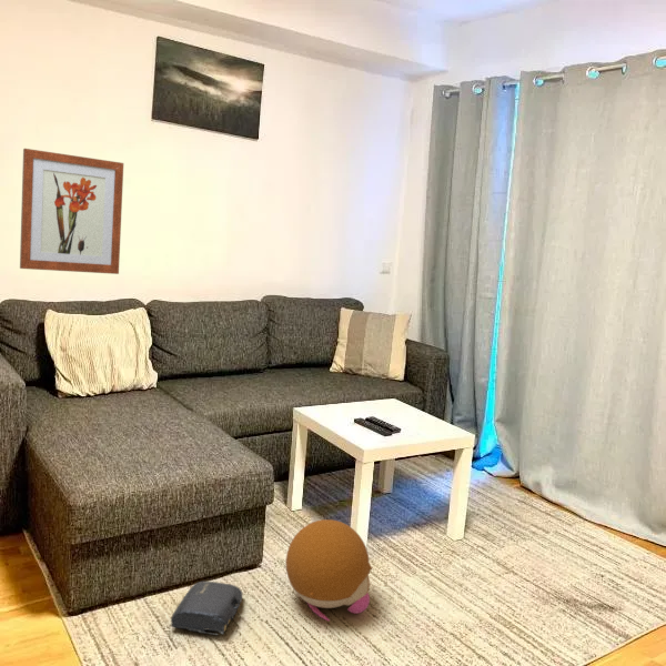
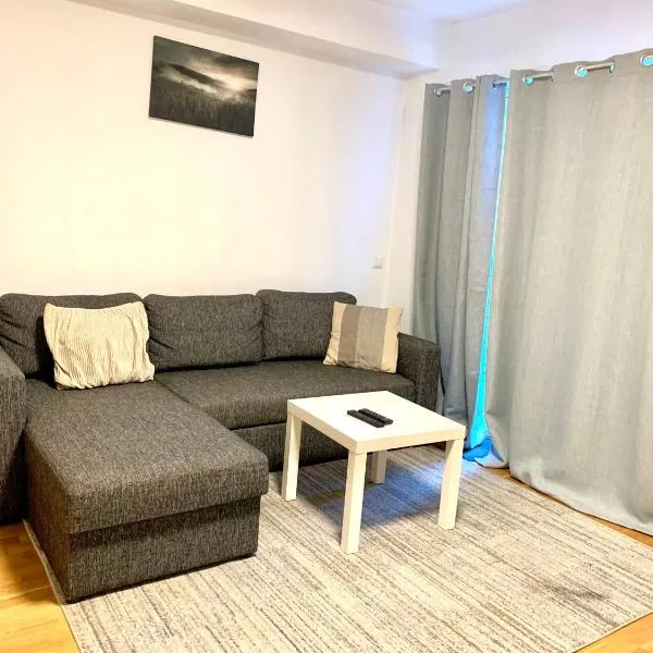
- bag [170,581,243,636]
- wall art [19,148,124,275]
- plush toy [285,518,373,622]
